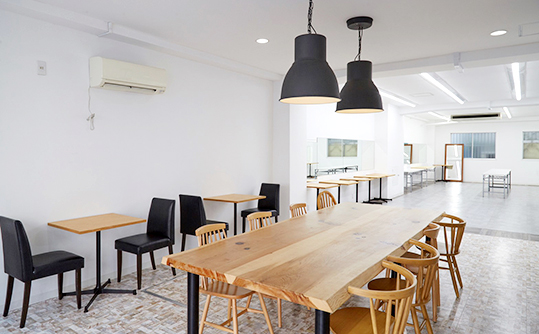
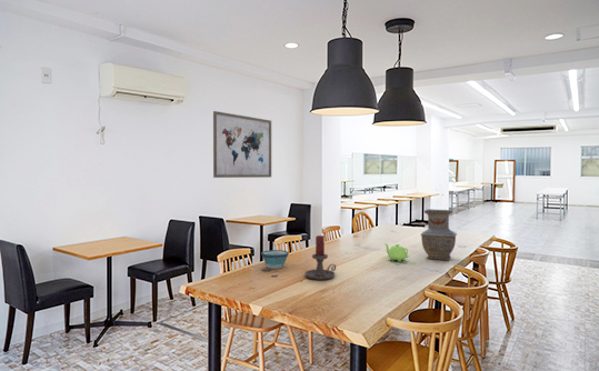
+ candle holder [303,234,337,281]
+ bowl [260,249,290,270]
+ vase [420,208,458,261]
+ teapot [383,242,410,263]
+ wall art [212,110,272,179]
